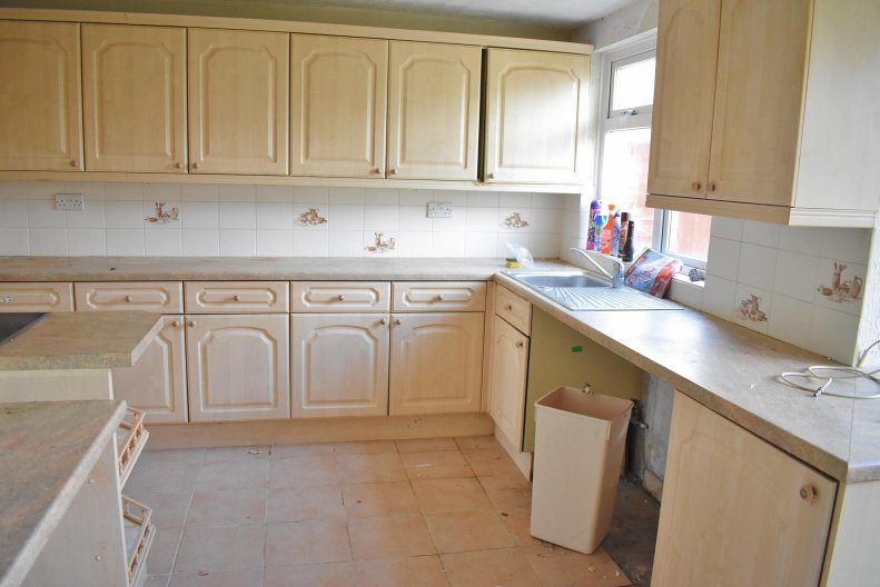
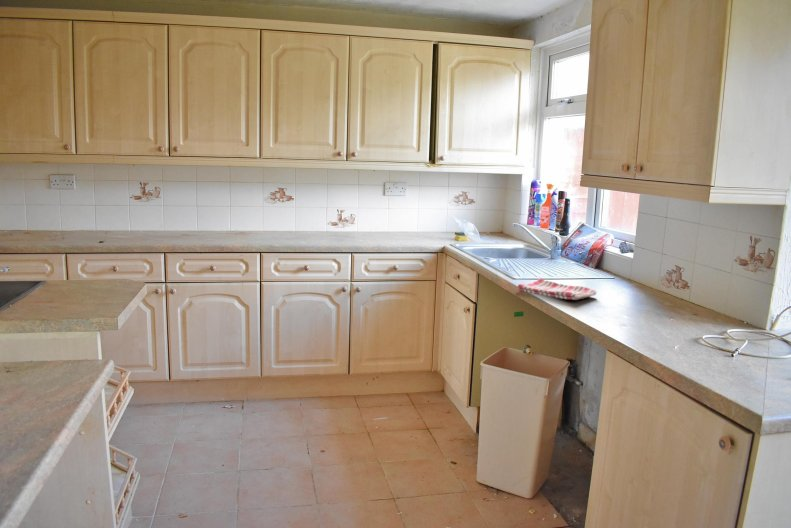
+ dish towel [517,277,597,301]
